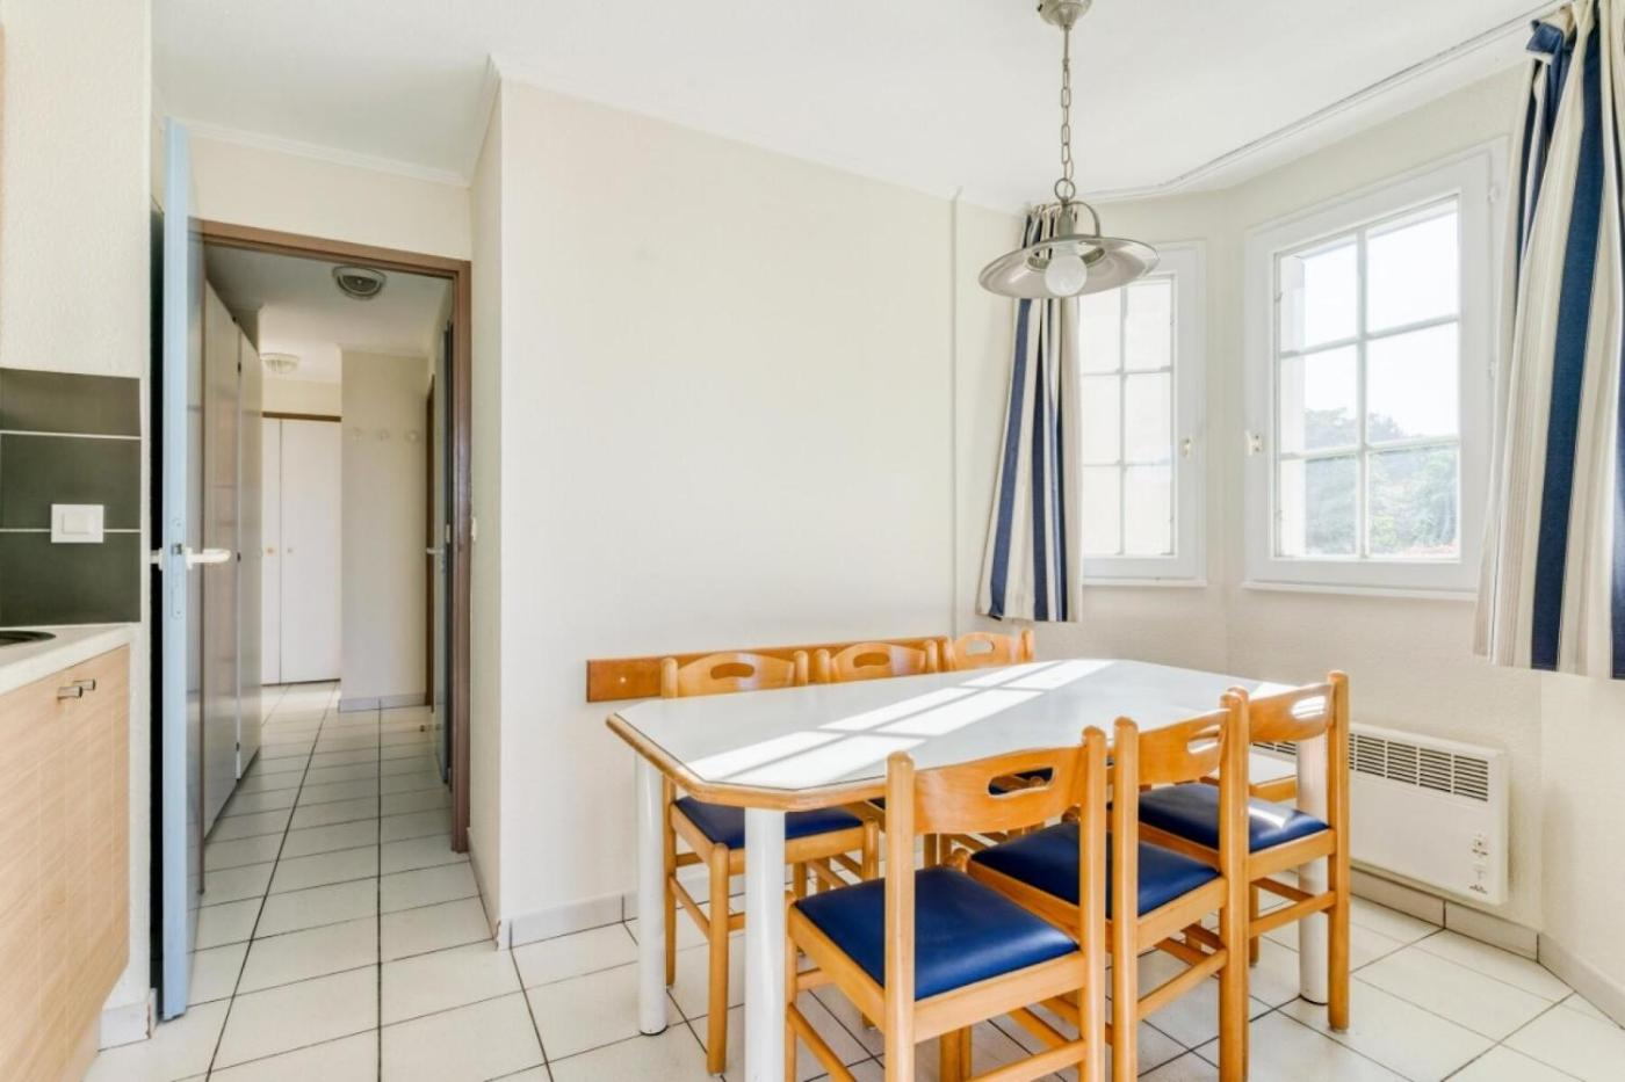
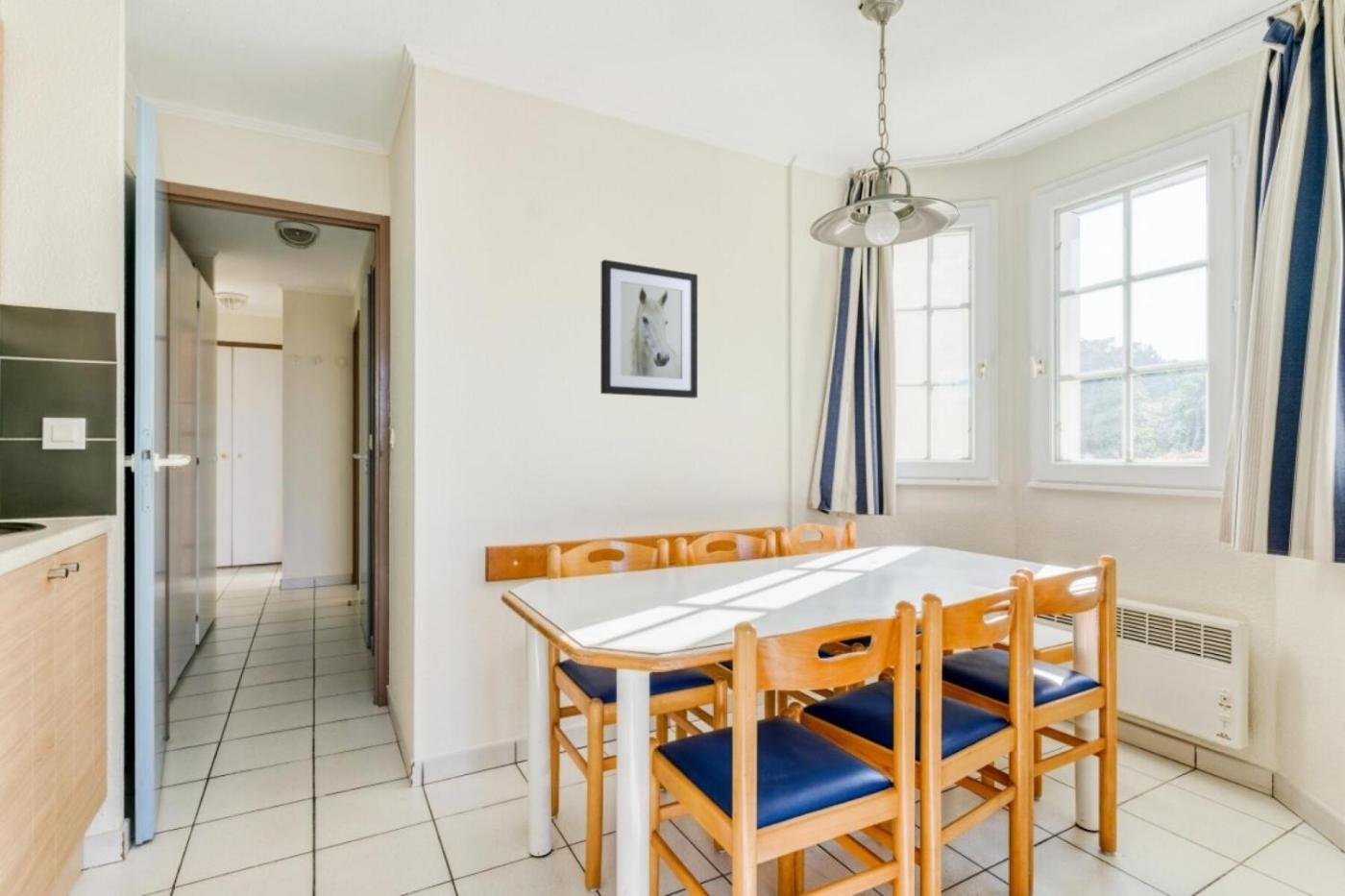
+ wall art [599,258,698,400]
